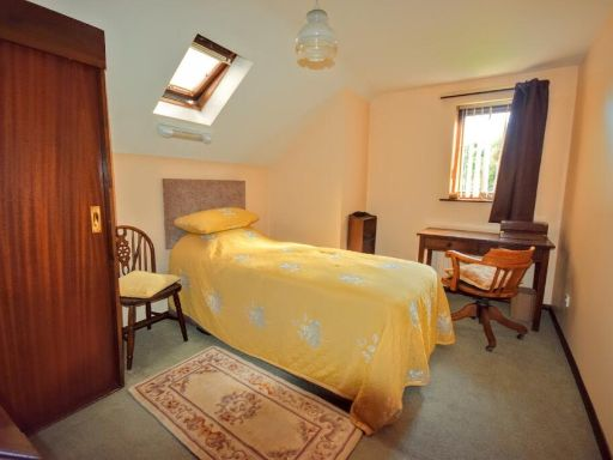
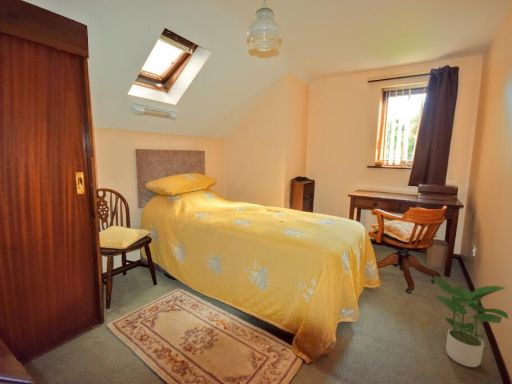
+ potted plant [432,275,510,368]
